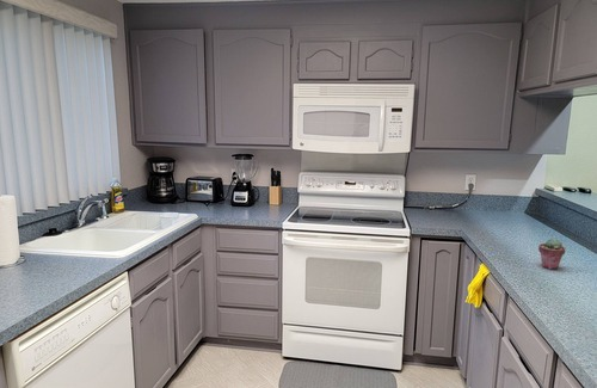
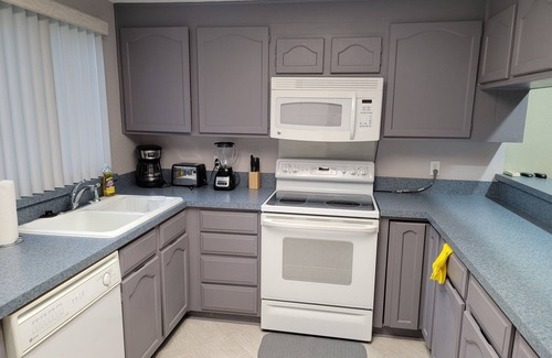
- potted succulent [537,238,566,270]
